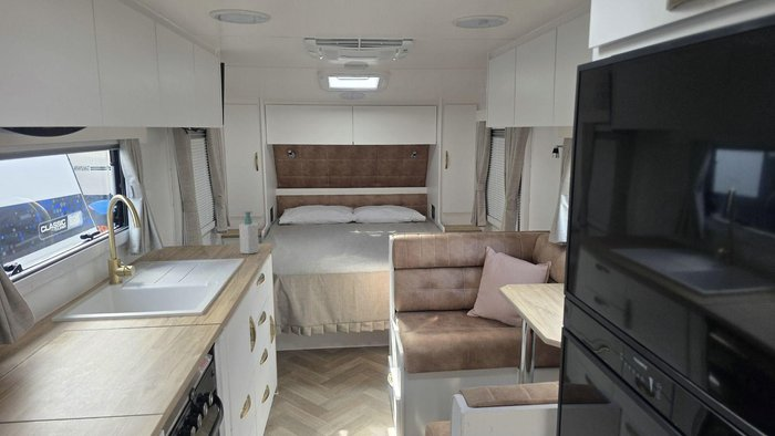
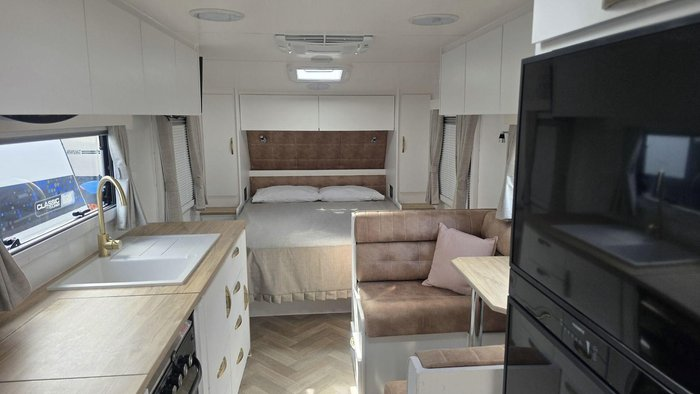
- soap bottle [238,210,259,255]
